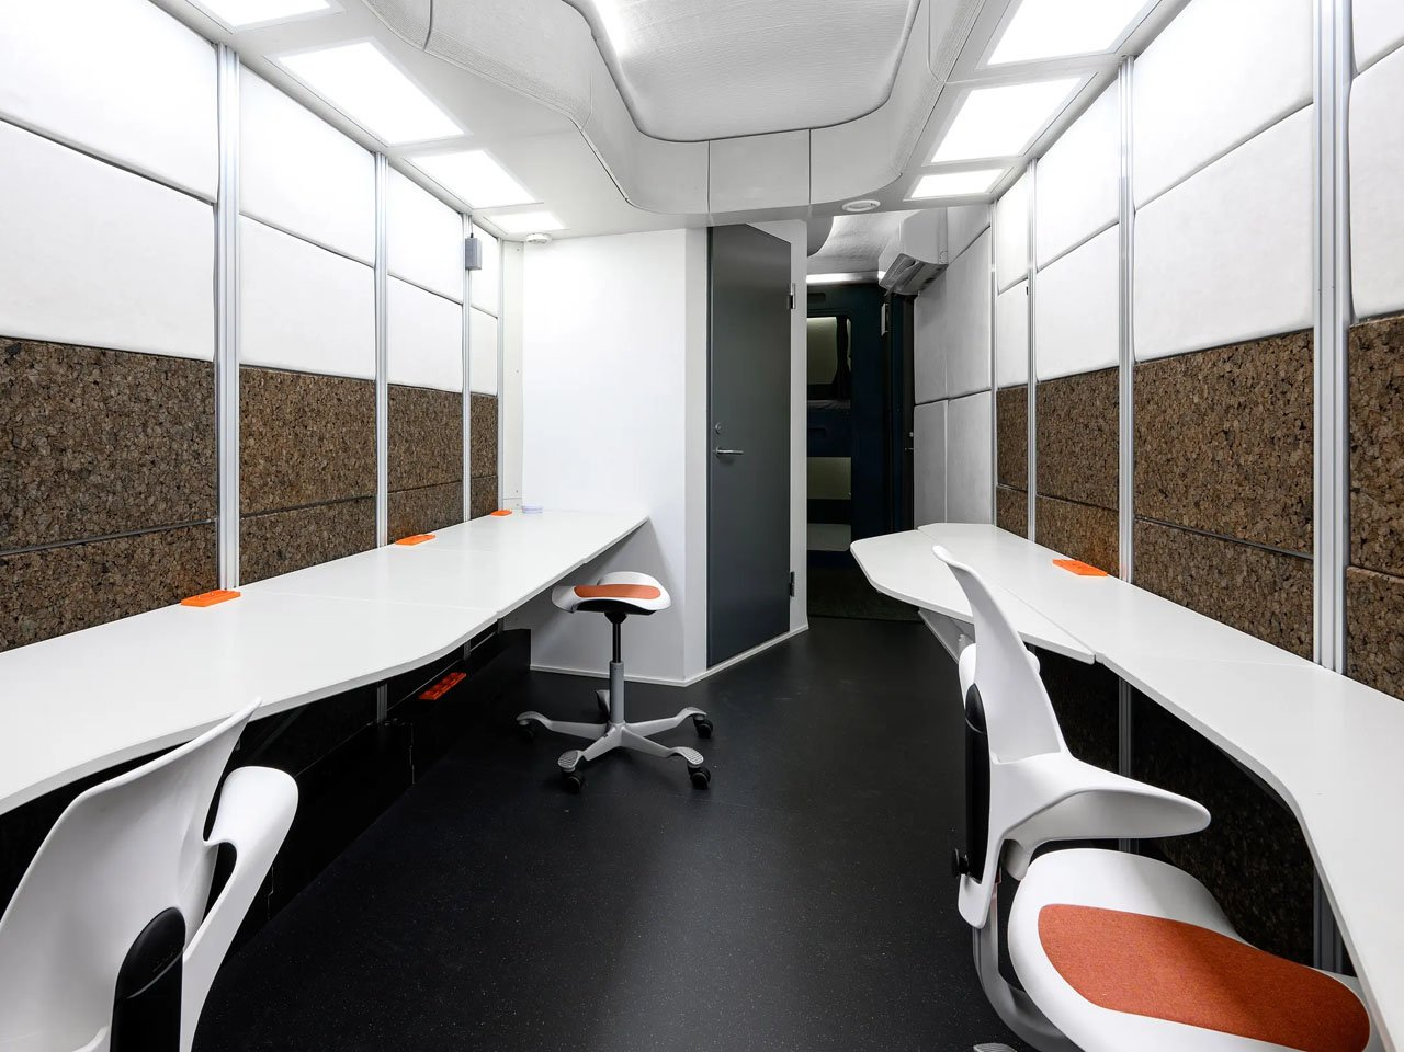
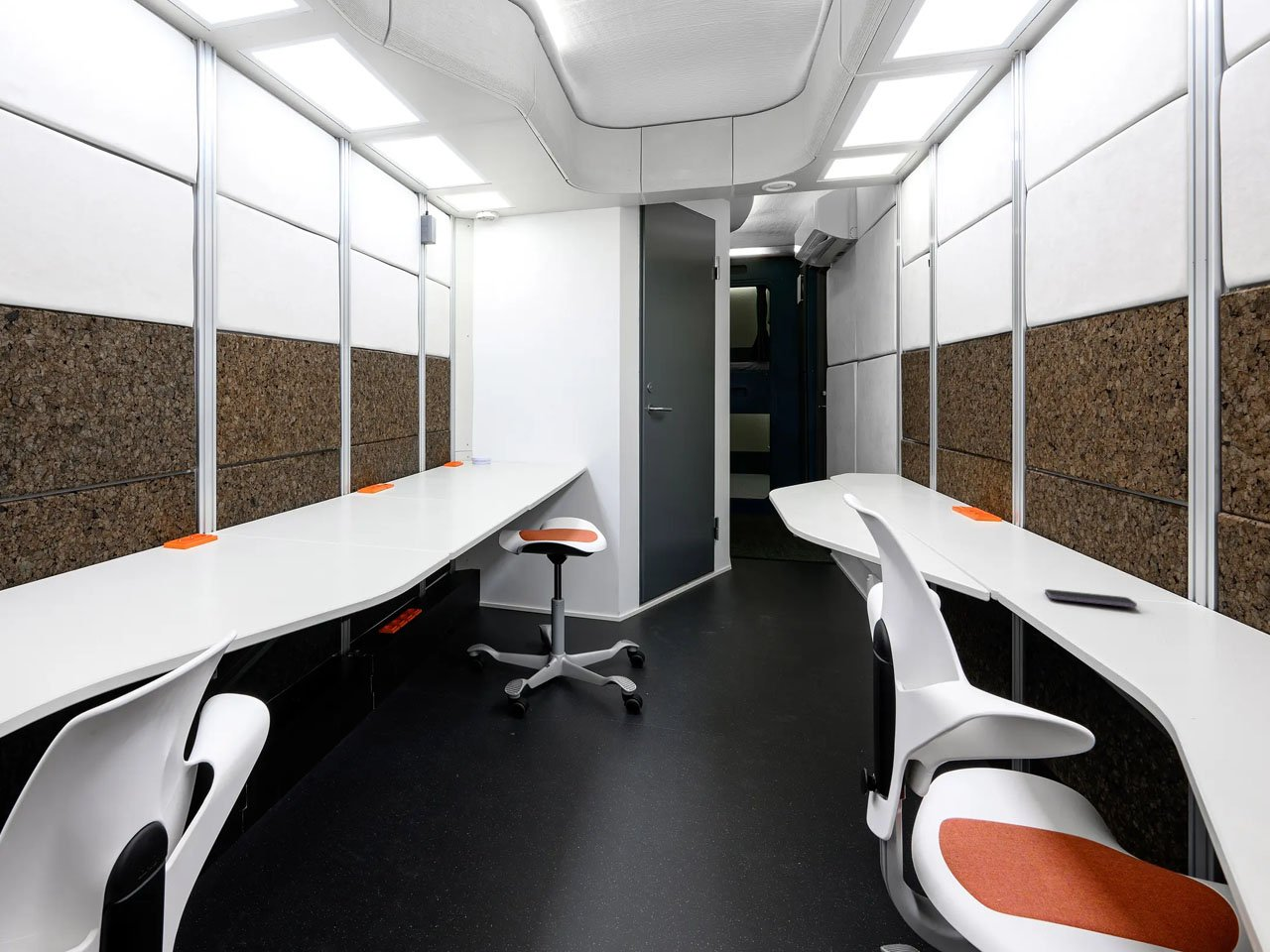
+ smartphone [1044,588,1138,608]
